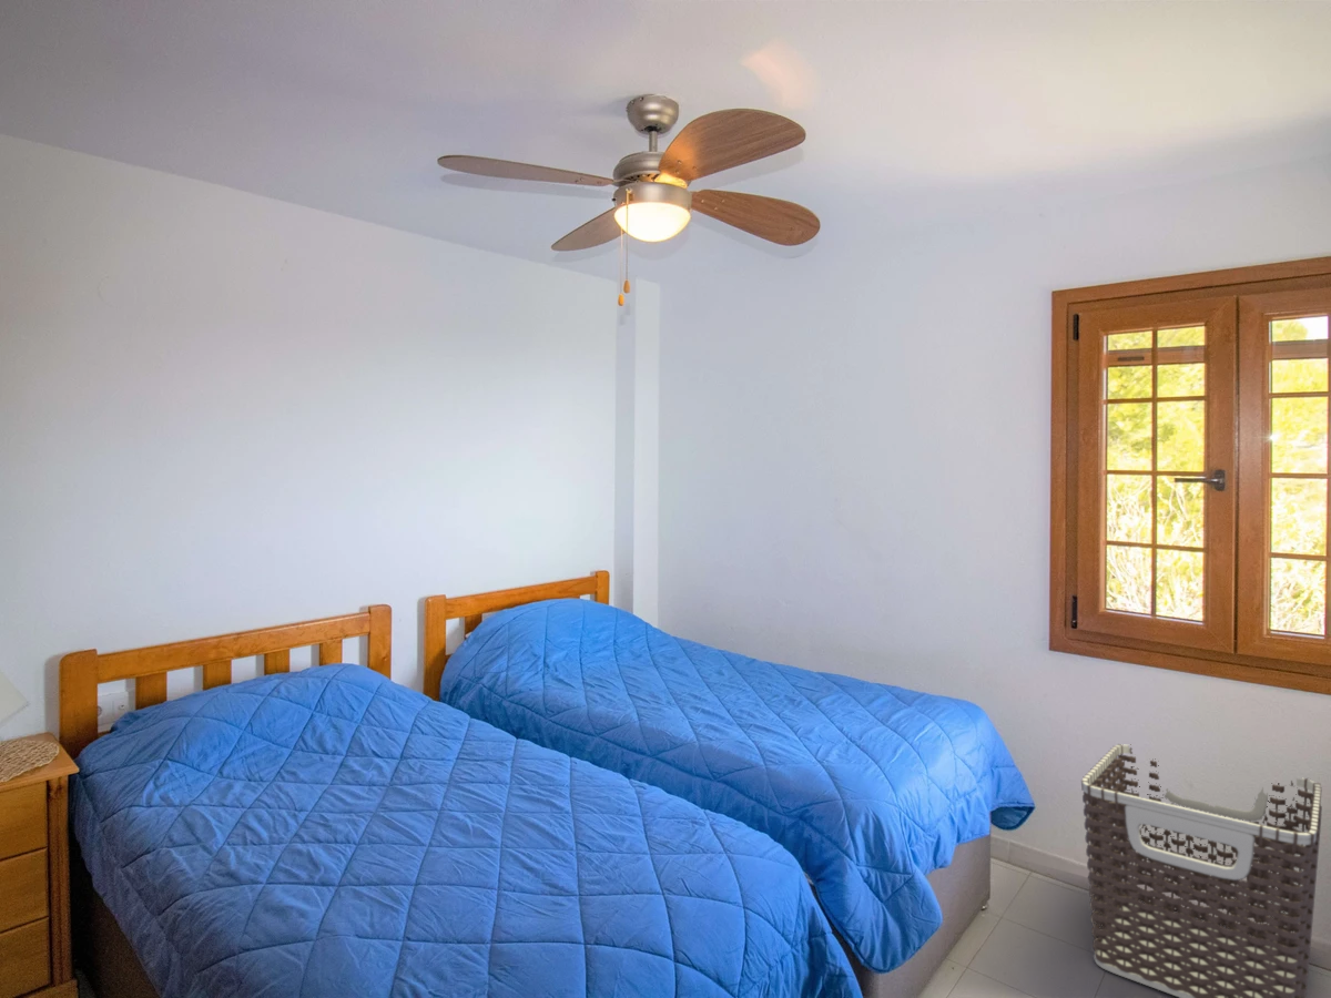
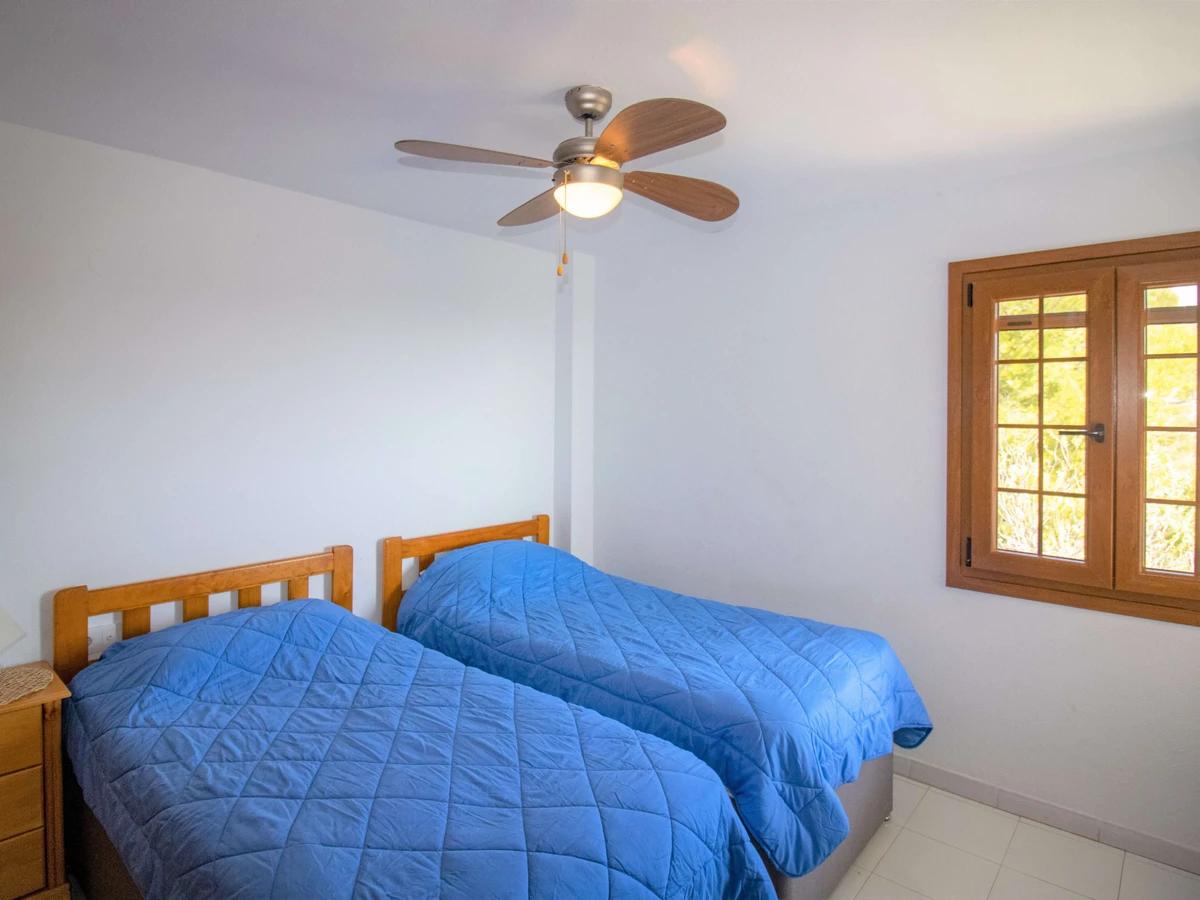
- clothes hamper [1080,743,1323,998]
